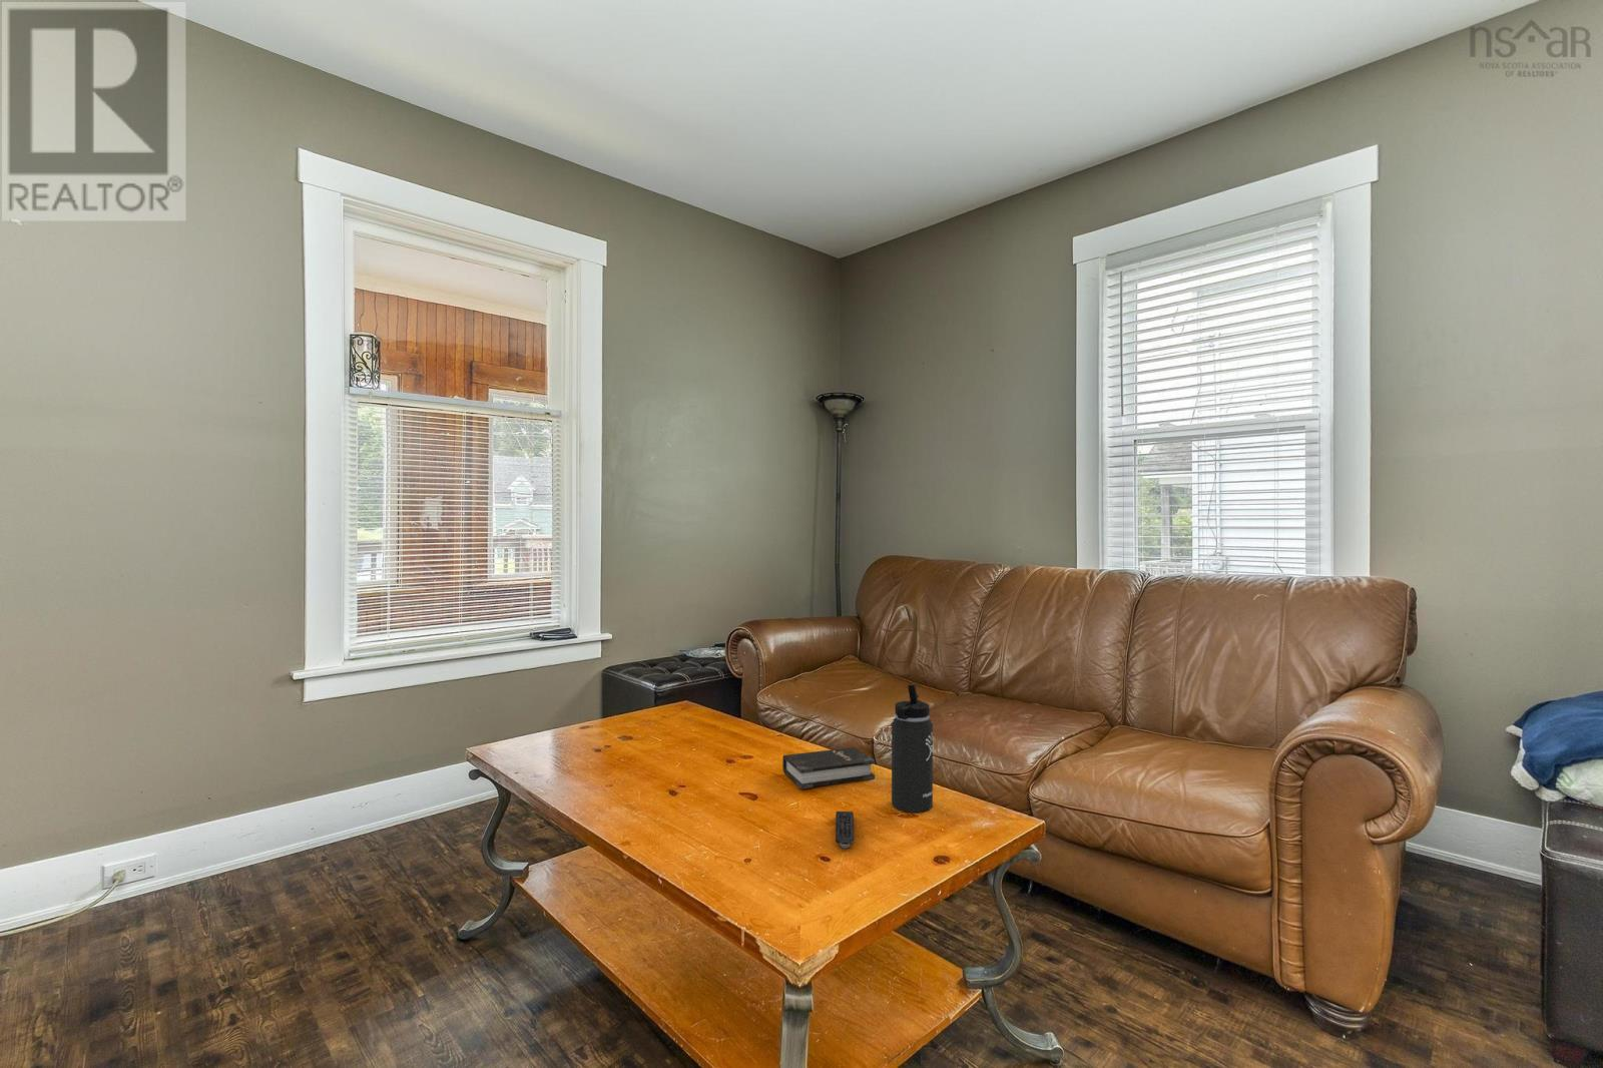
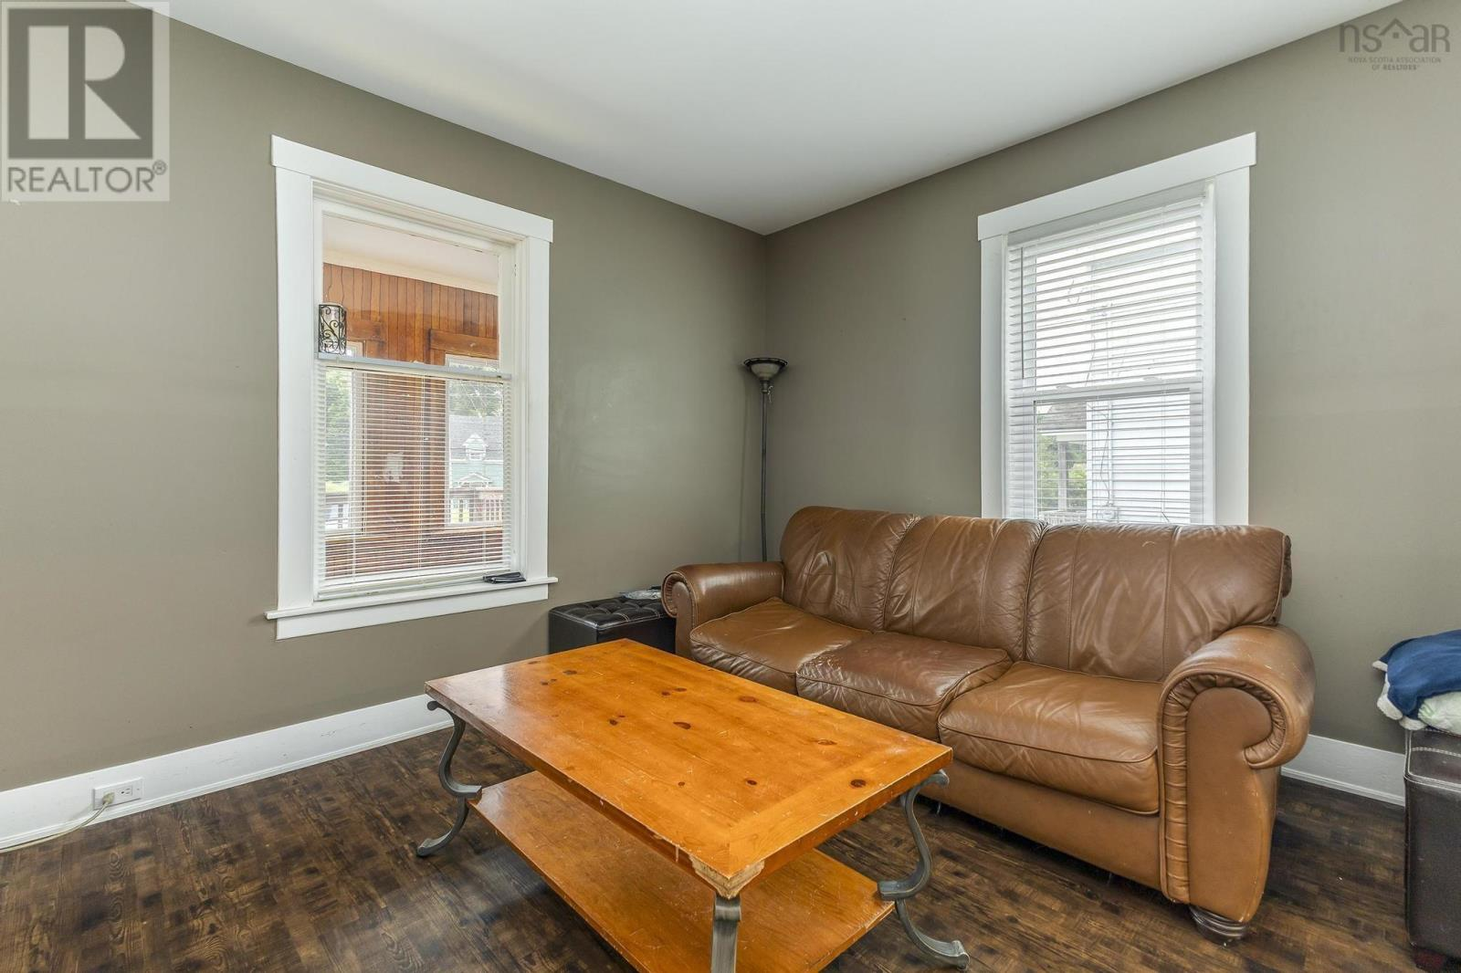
- hardback book [782,746,876,789]
- thermos bottle [889,684,934,814]
- remote control [834,811,856,850]
